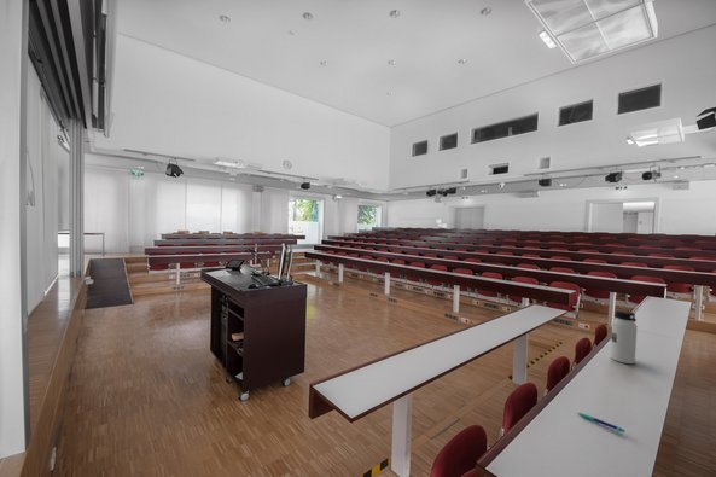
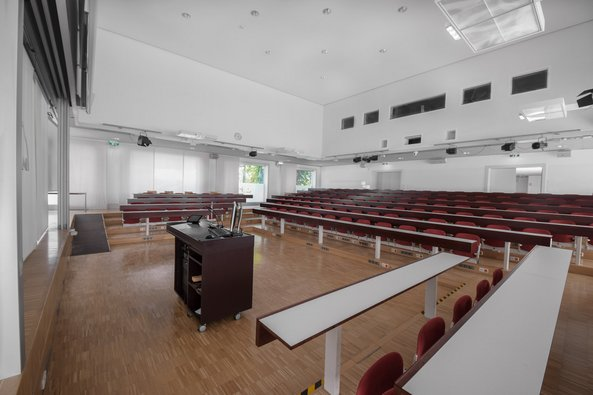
- water bottle [610,309,639,365]
- pen [577,412,625,434]
